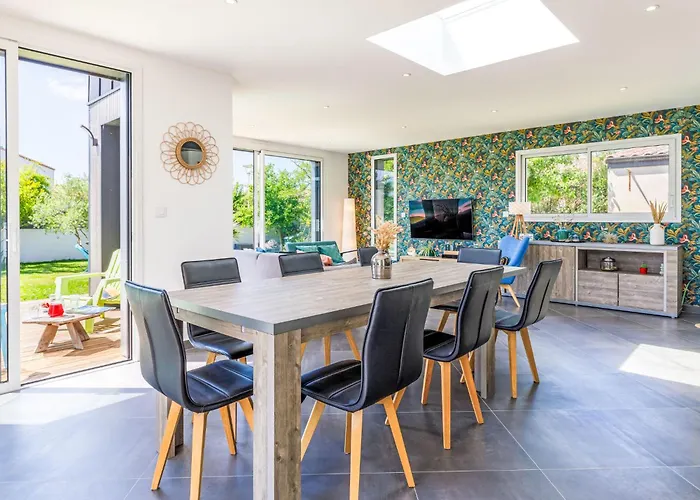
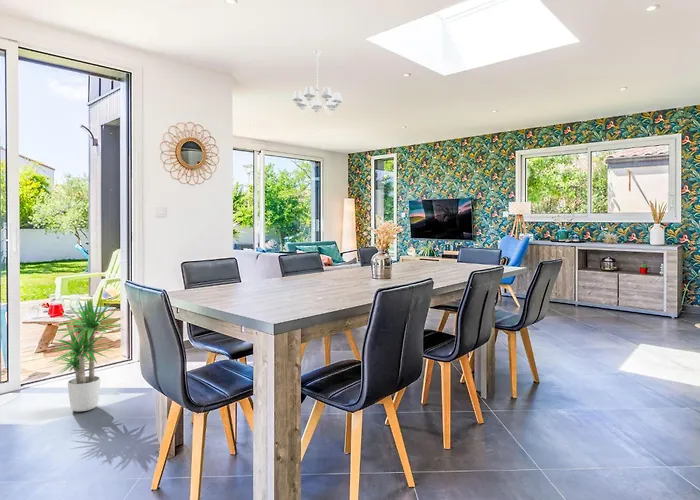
+ chandelier [291,50,343,117]
+ potted plant [47,296,125,412]
